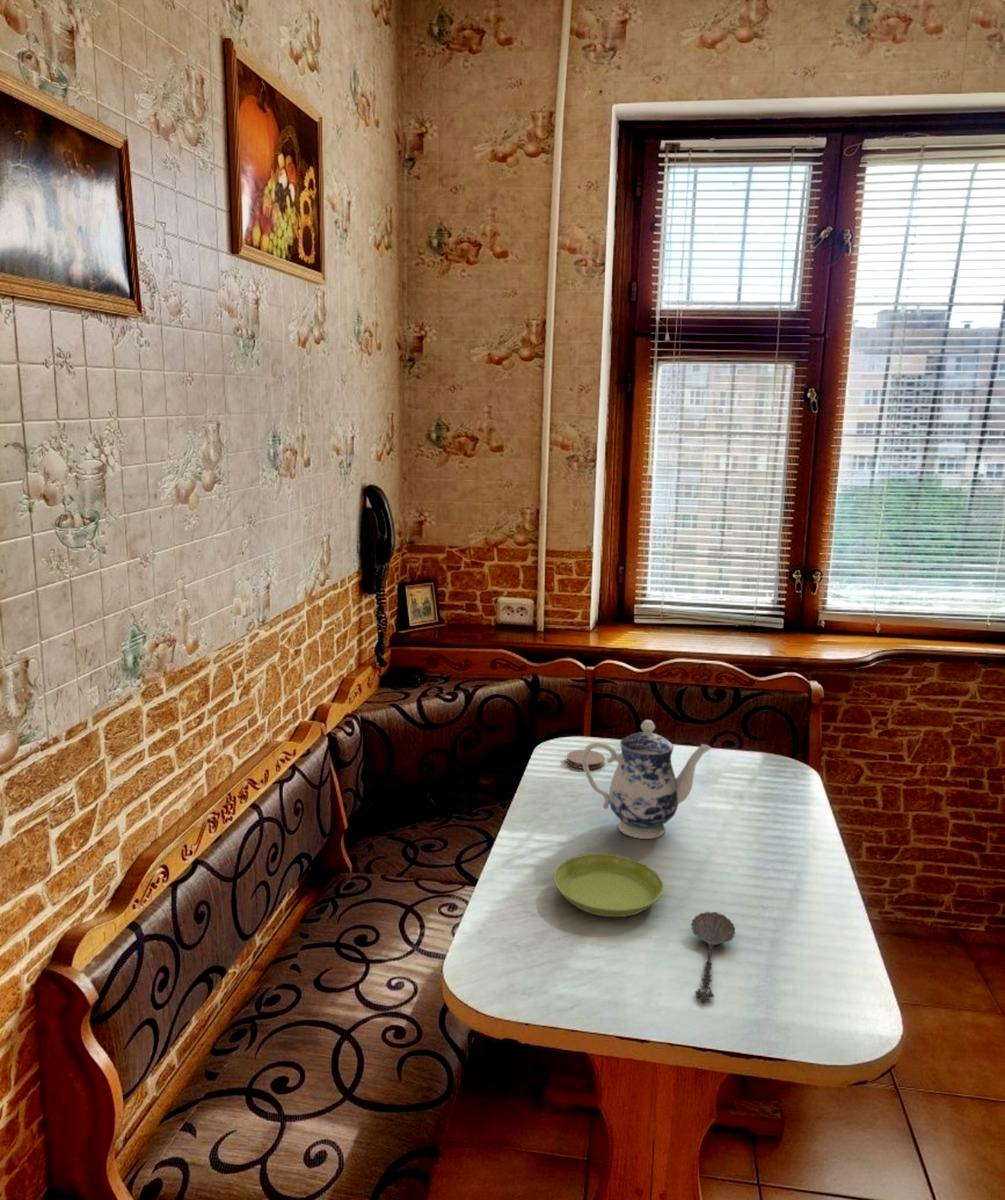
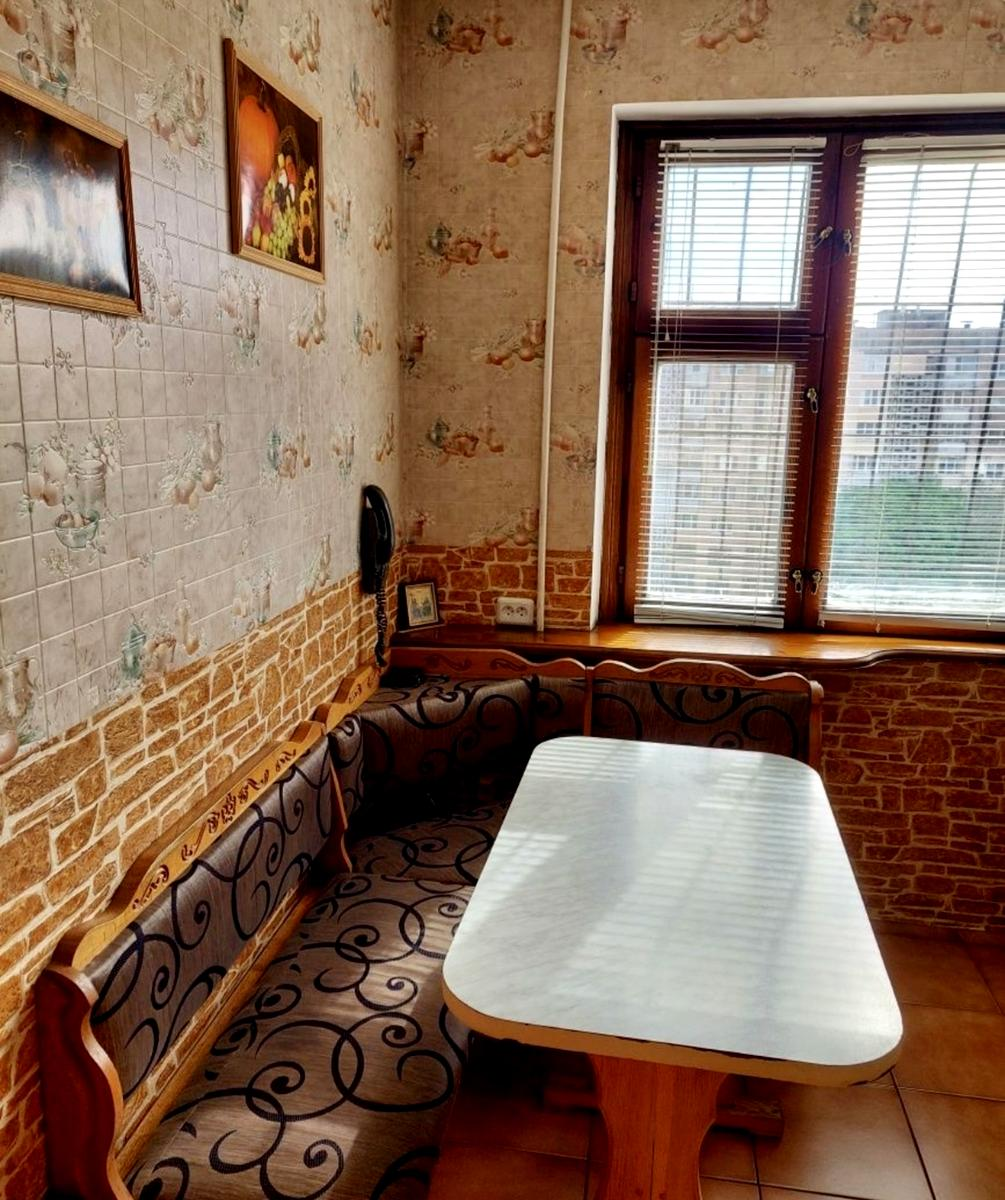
- teapot [582,719,712,840]
- spoon [690,911,736,1003]
- saucer [553,853,665,918]
- coaster [566,749,606,770]
